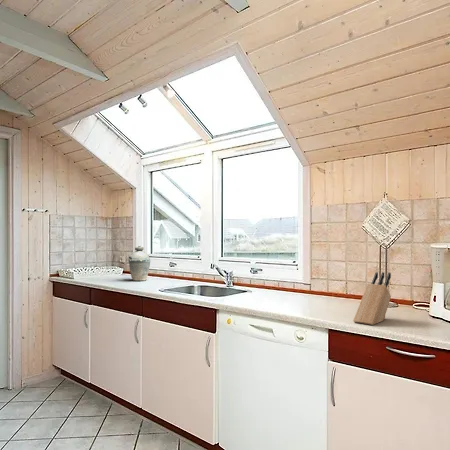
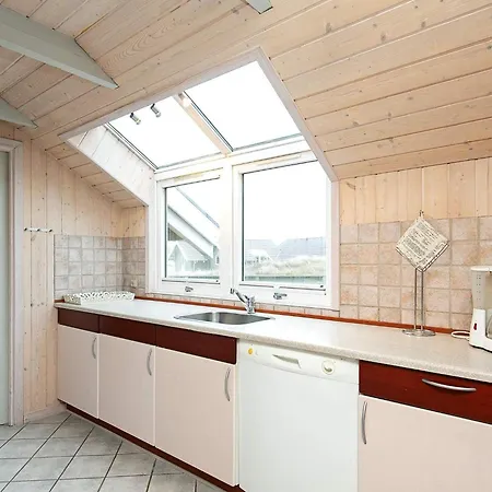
- kettle [127,245,151,282]
- knife block [352,271,392,326]
